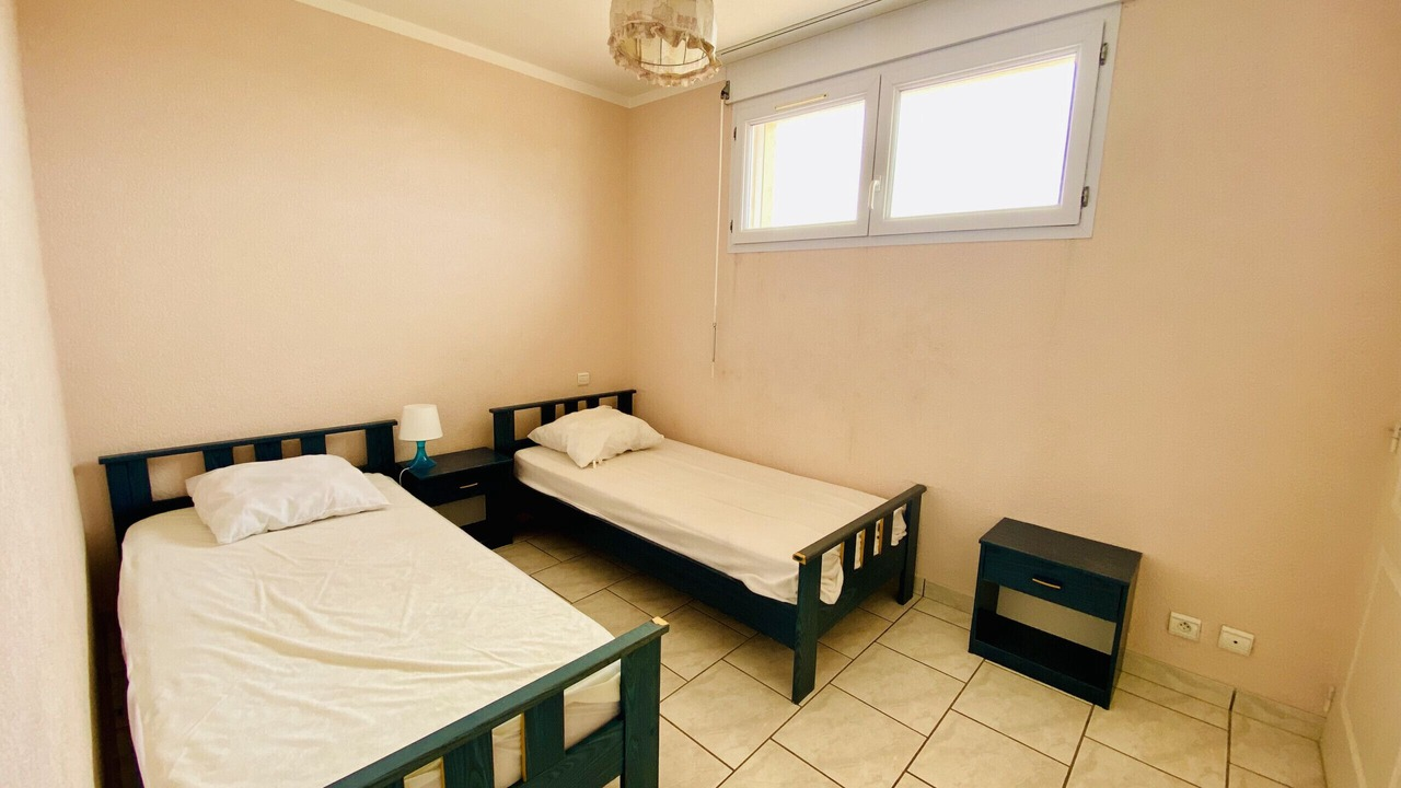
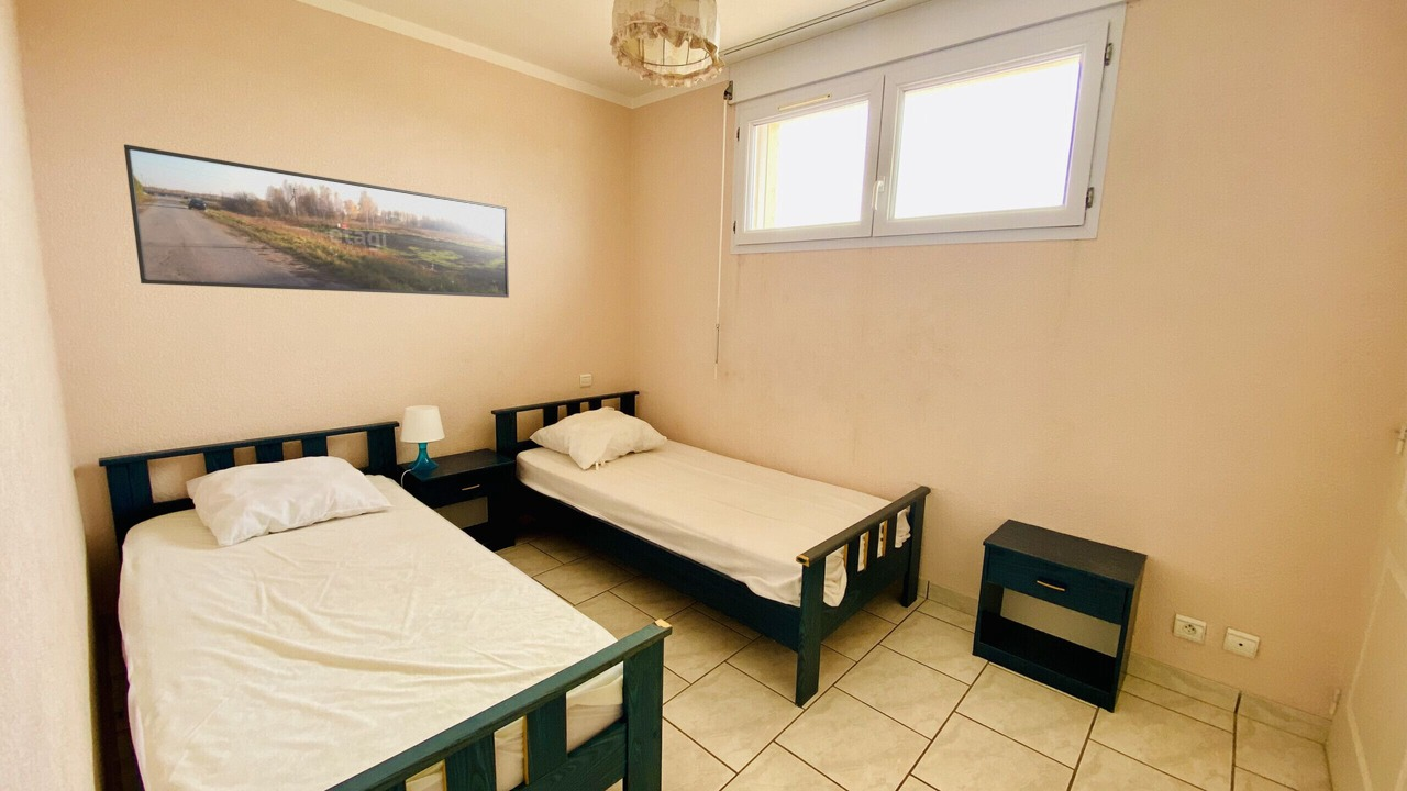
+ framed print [123,143,510,299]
